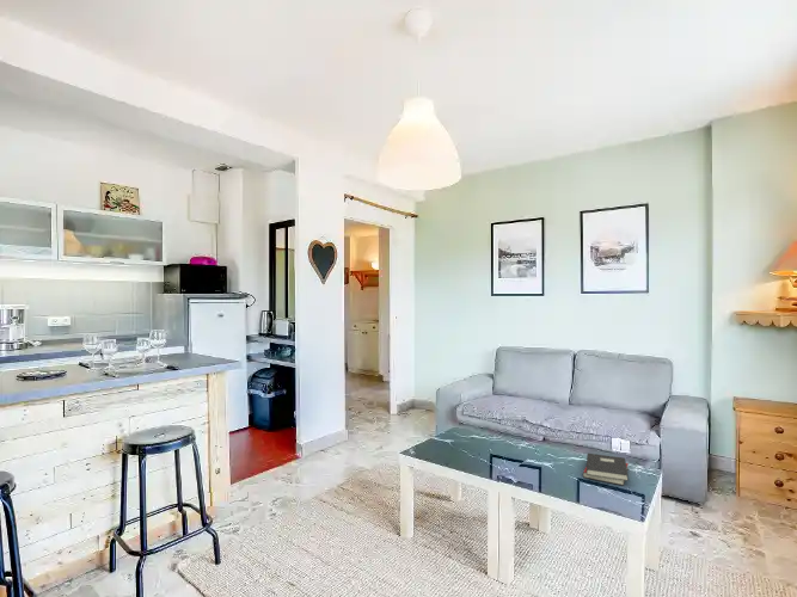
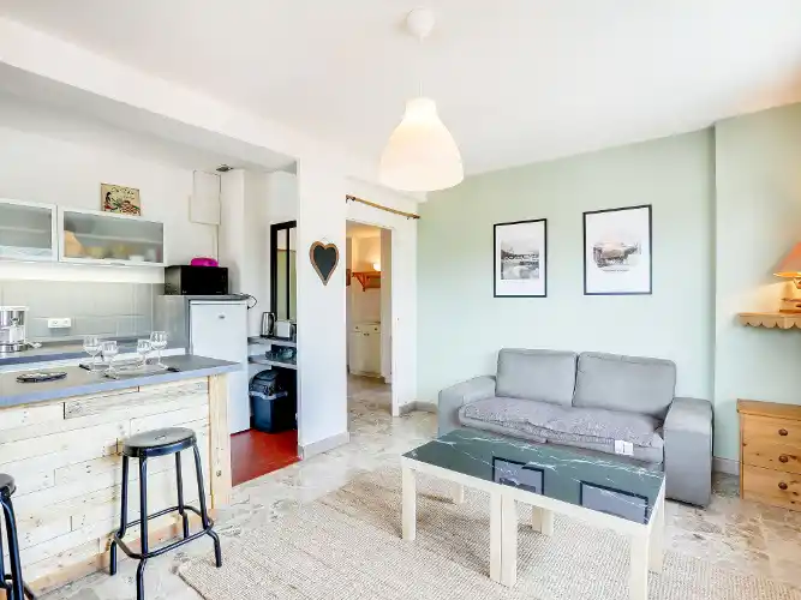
- hardback book [582,453,630,487]
